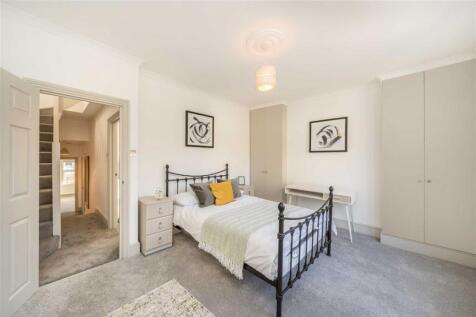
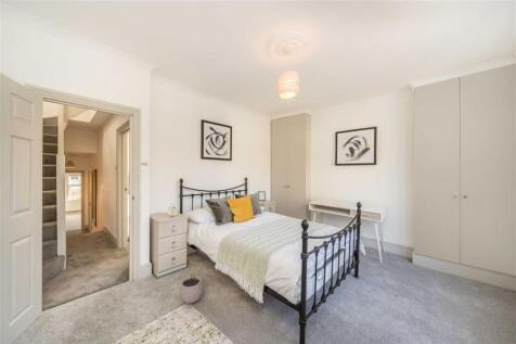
+ plant pot [178,273,204,305]
